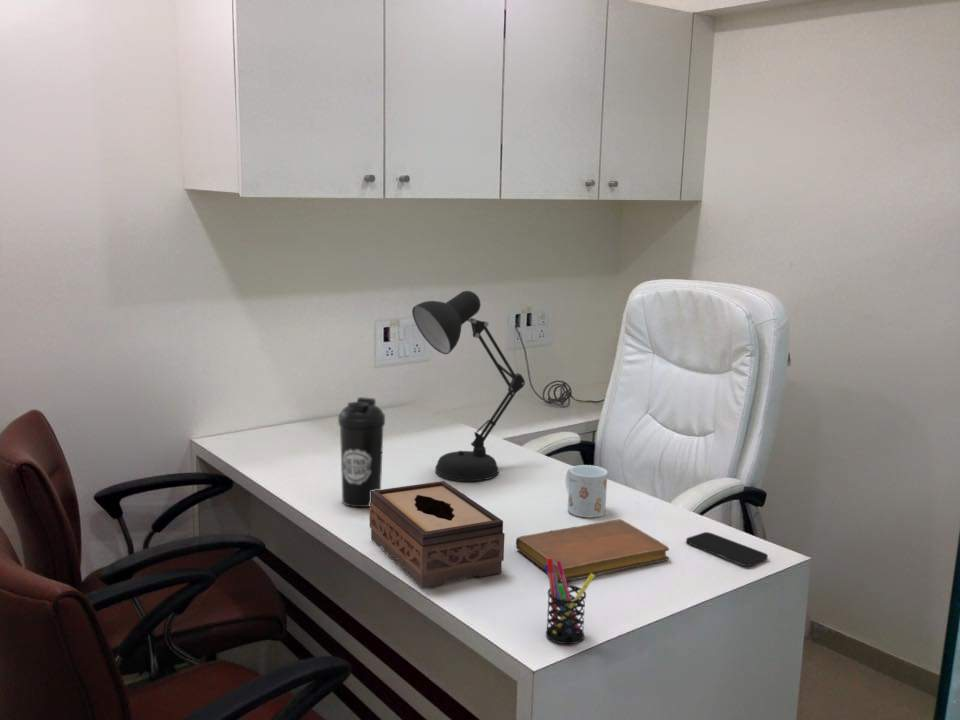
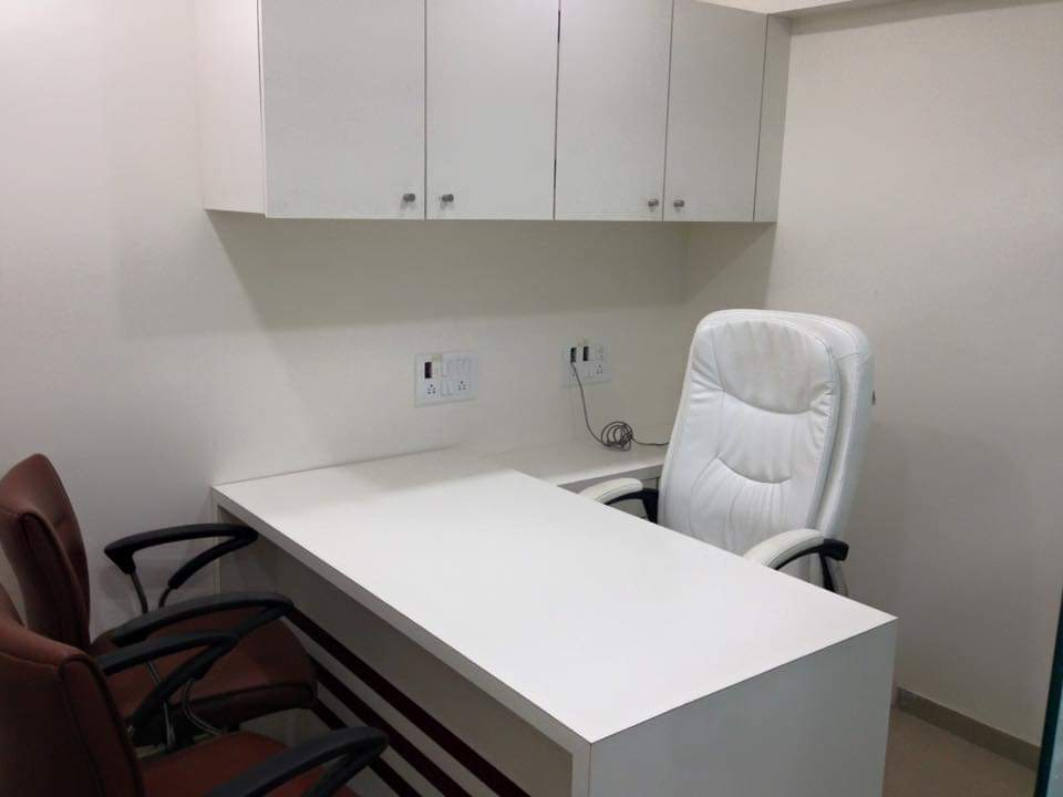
- smartphone [685,531,769,567]
- mug [565,464,608,518]
- water bottle [337,396,386,508]
- tissue box [369,480,506,589]
- notebook [515,518,670,582]
- pen holder [544,558,595,645]
- desk lamp [411,290,526,482]
